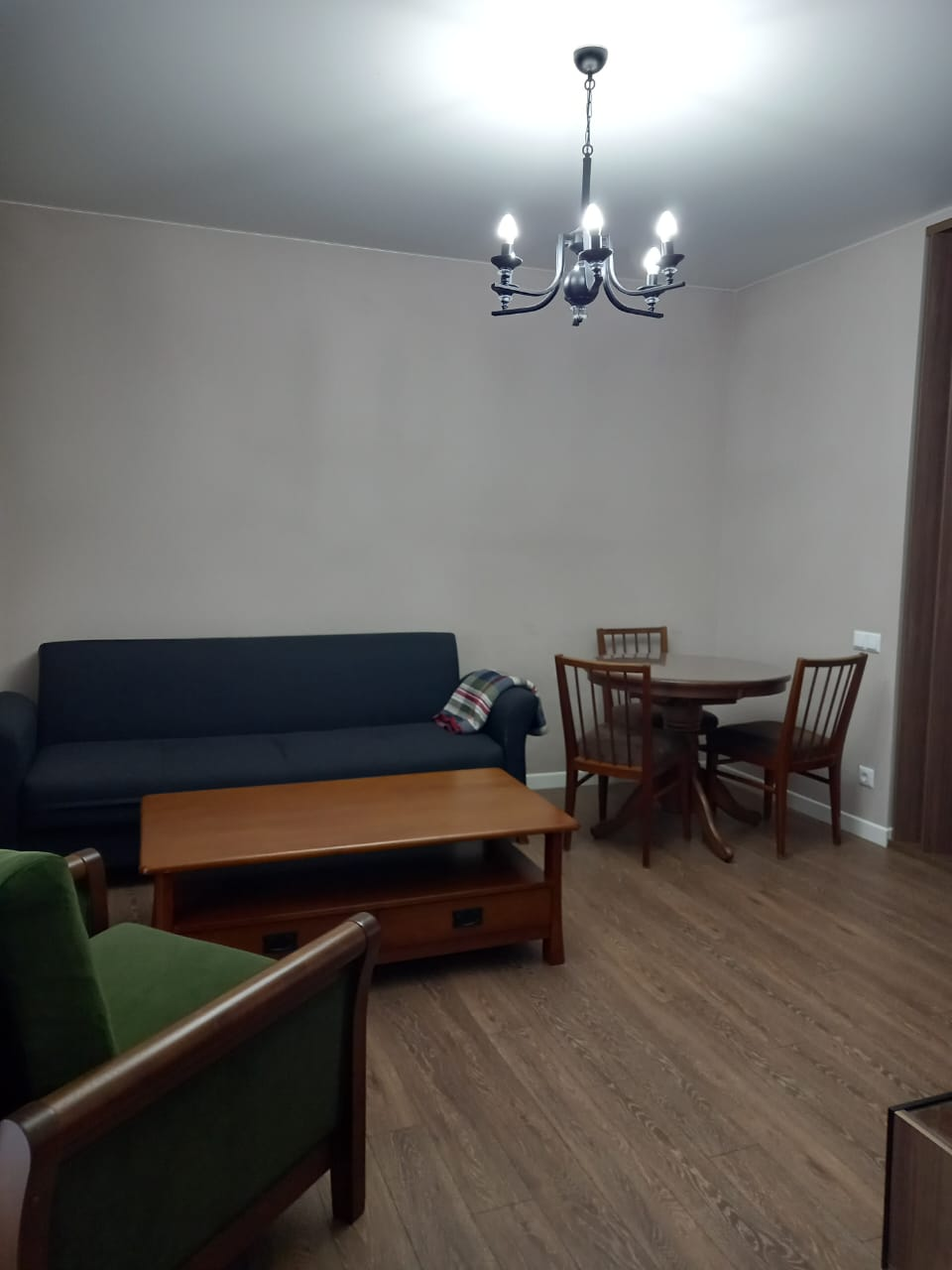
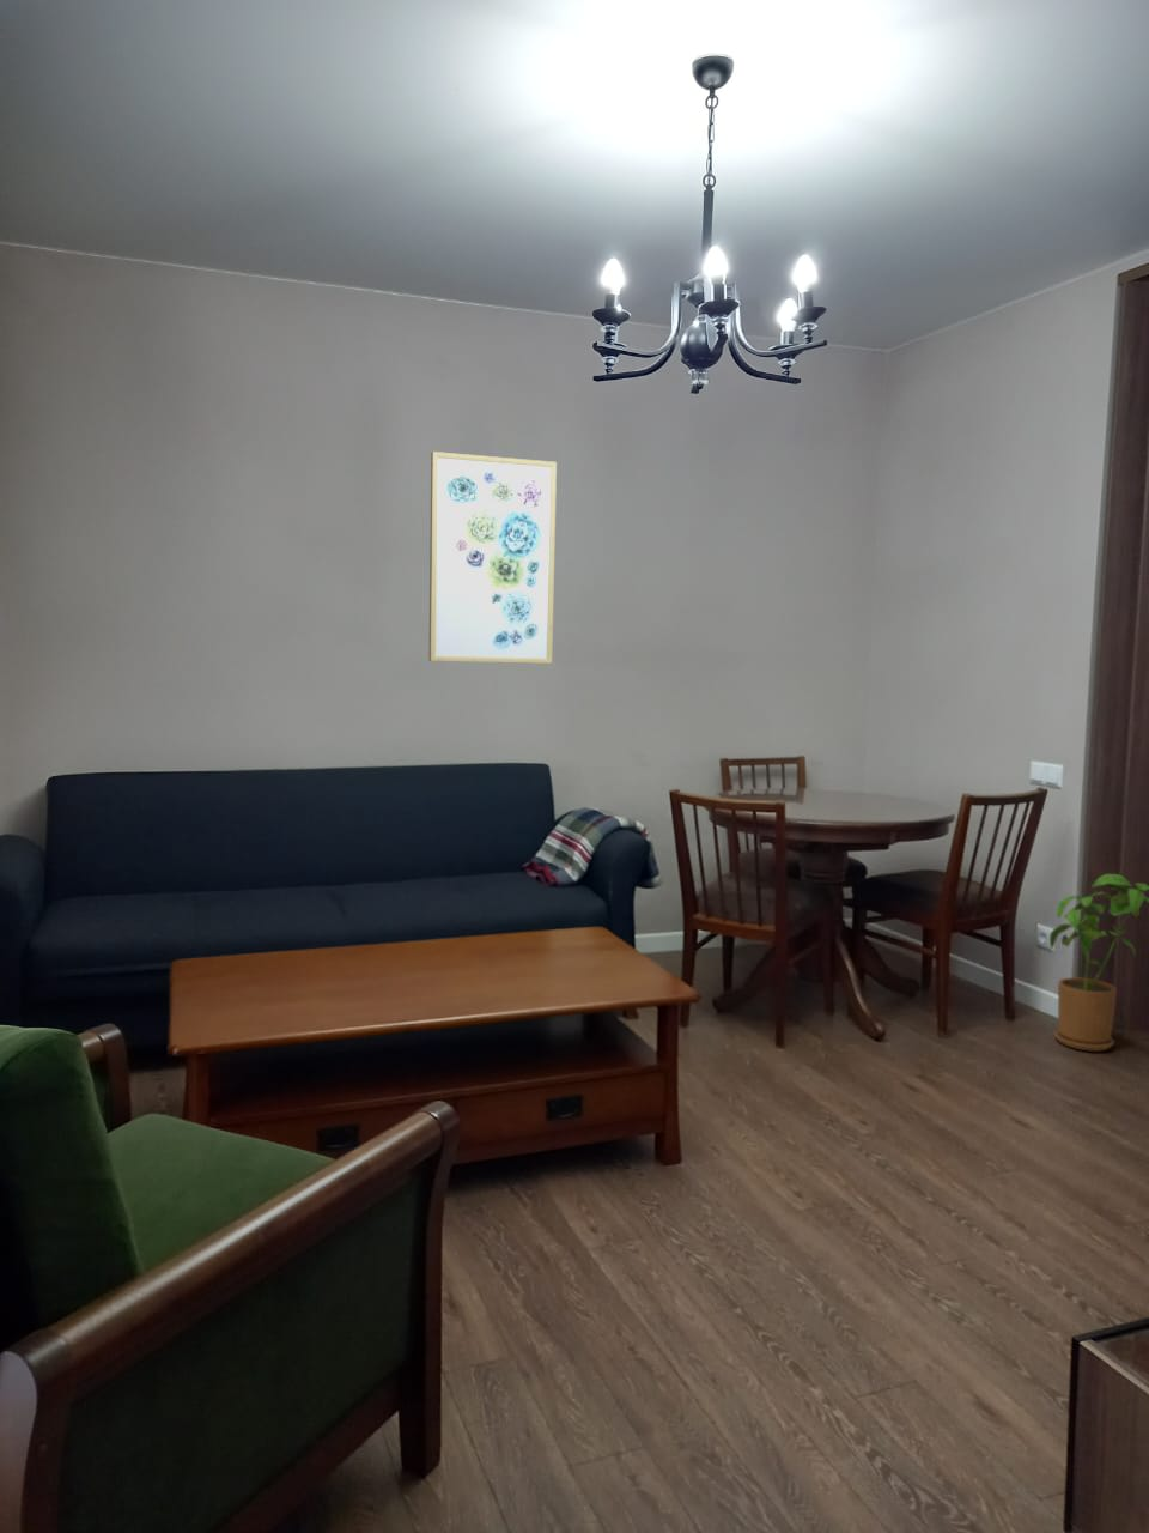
+ house plant [1049,873,1149,1053]
+ wall art [427,450,558,665]
